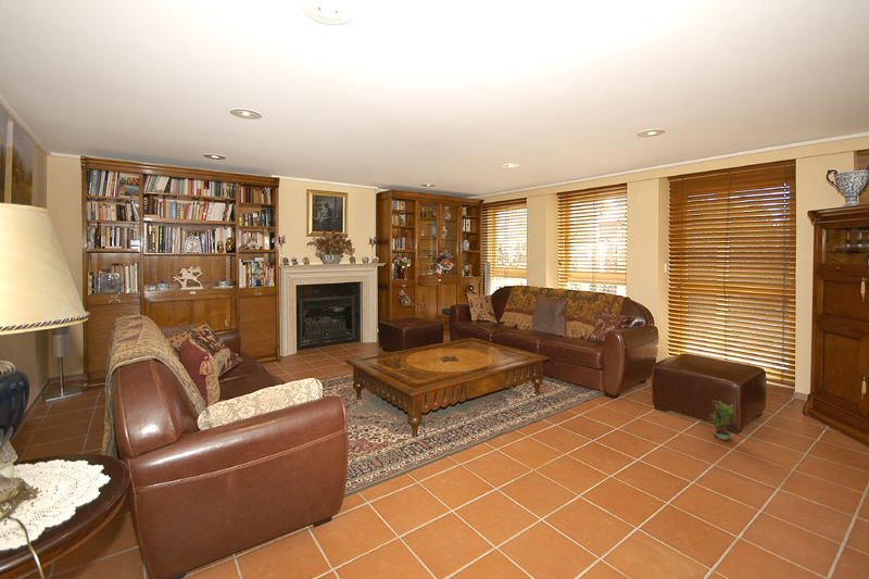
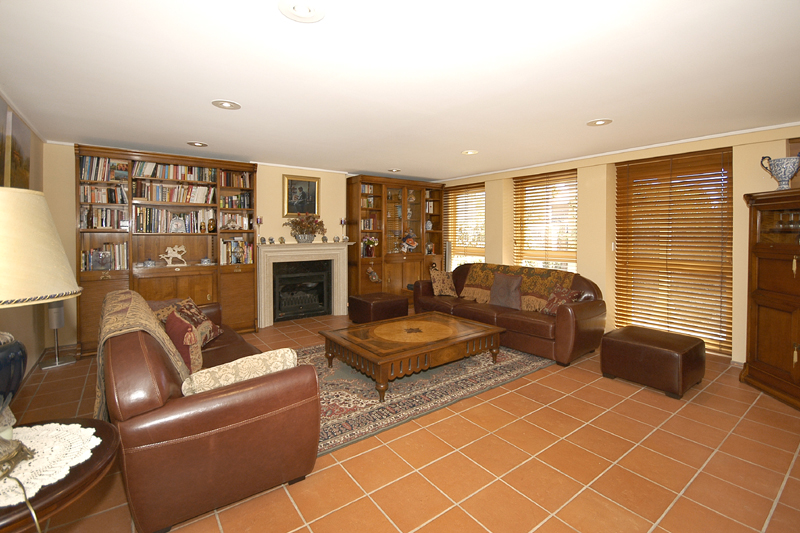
- potted plant [707,399,735,441]
